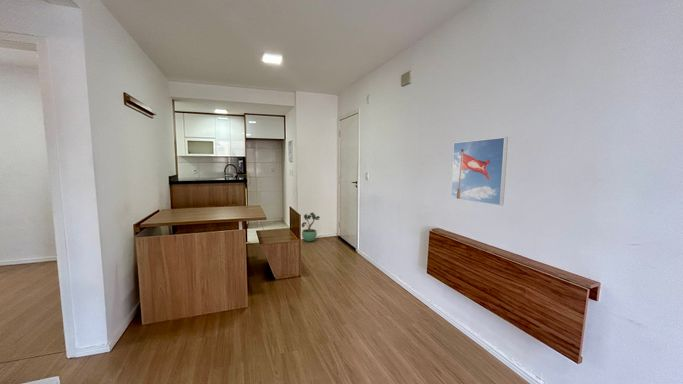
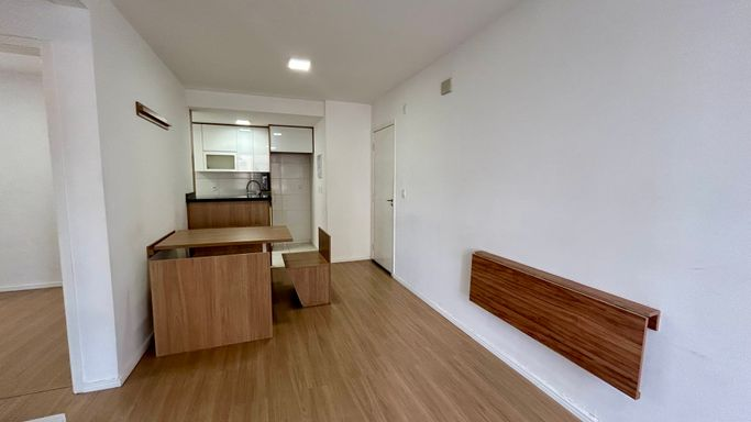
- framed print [450,136,509,207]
- potted plant [301,212,321,242]
